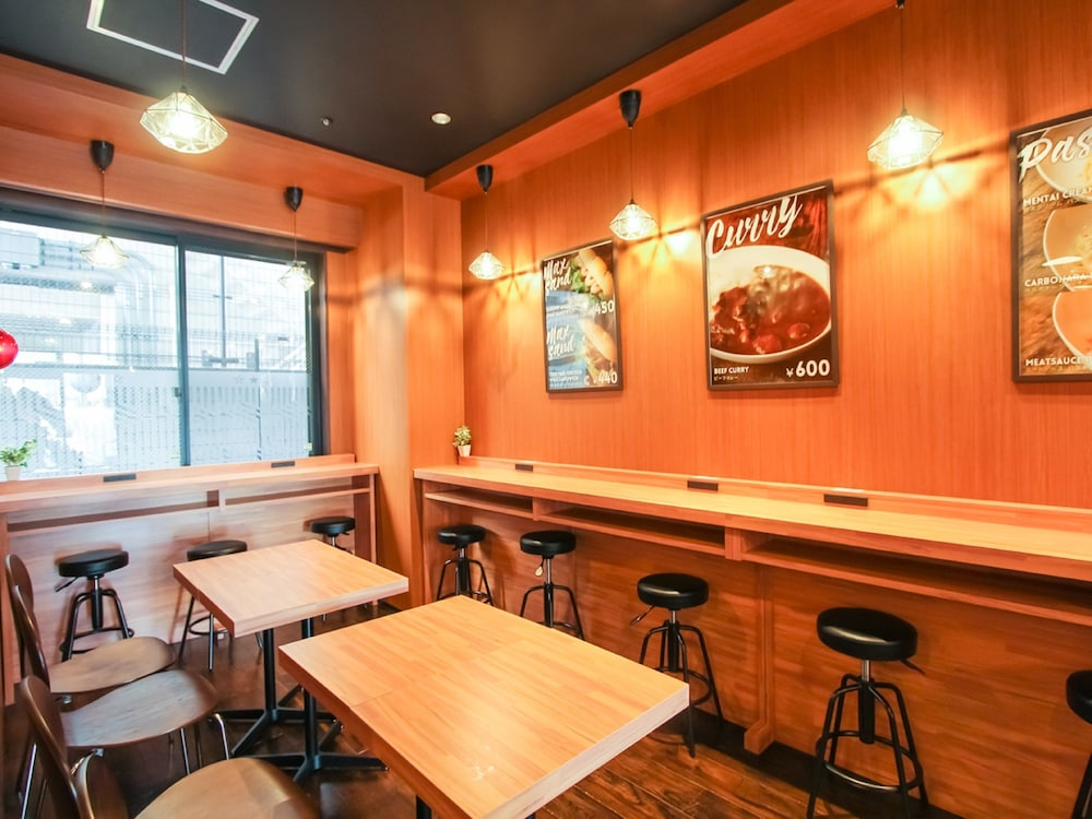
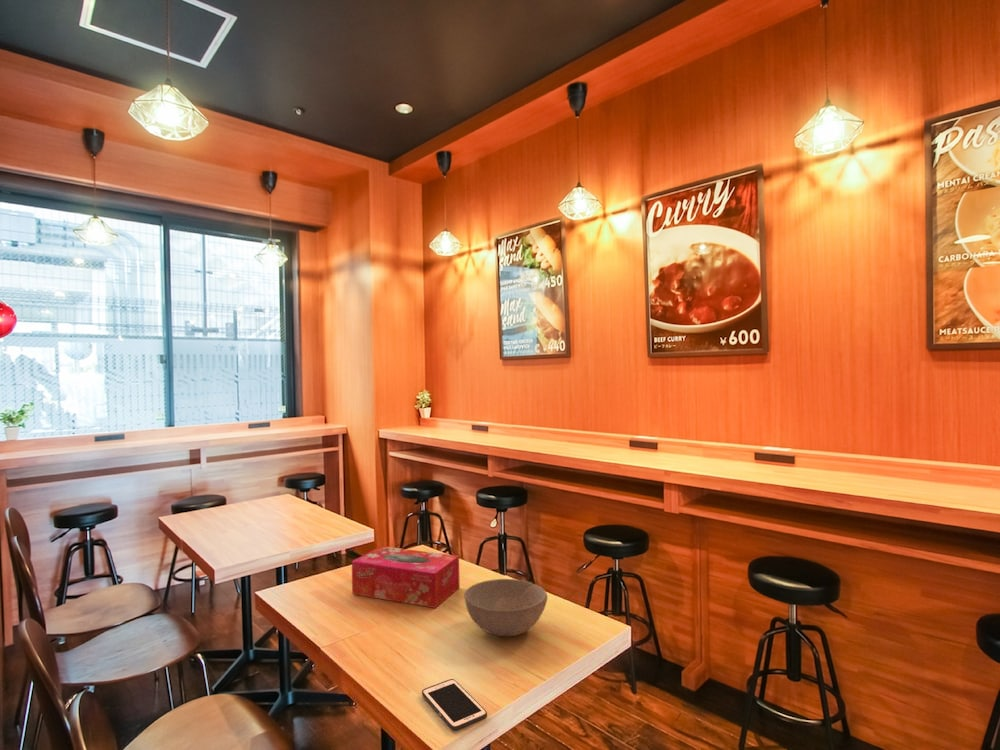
+ cell phone [421,678,488,732]
+ bowl [463,578,548,637]
+ tissue box [351,545,461,609]
